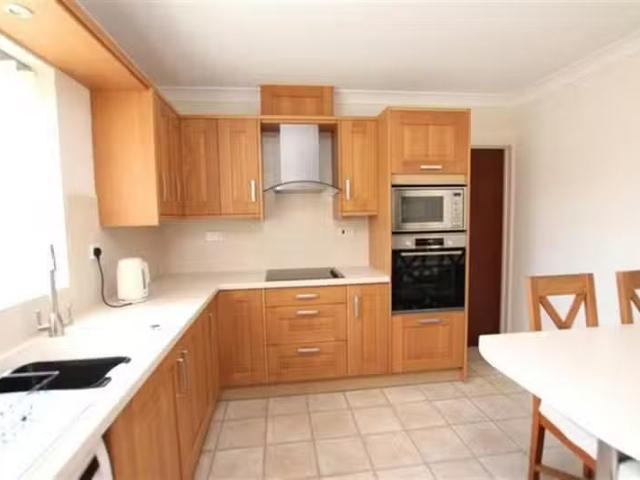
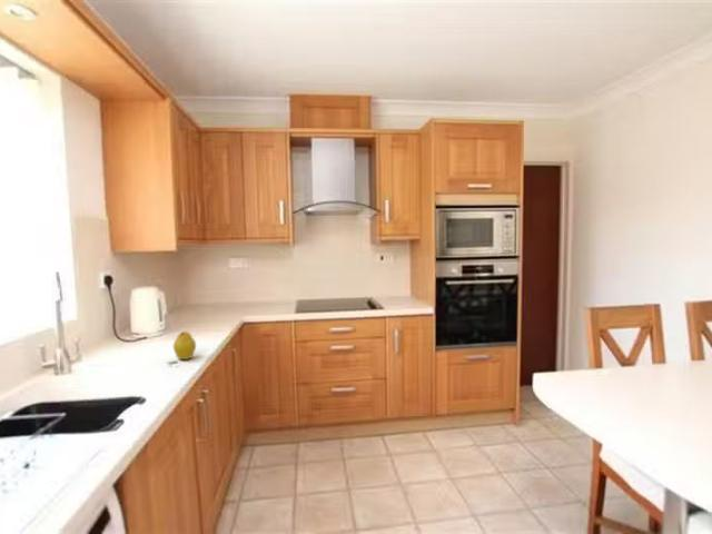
+ fruit [172,330,197,360]
